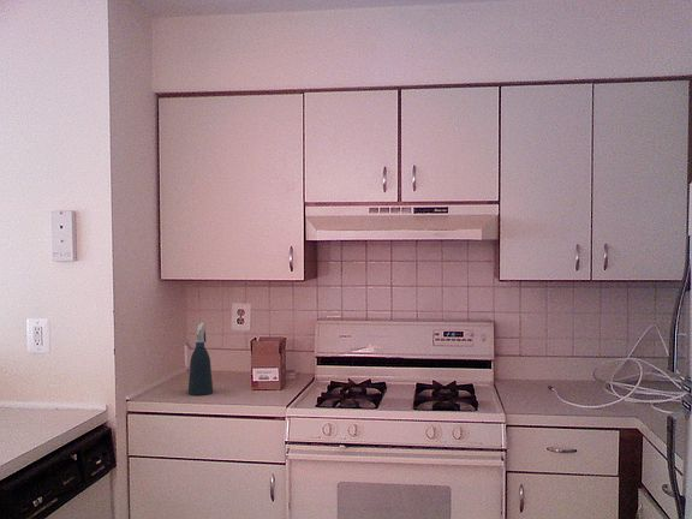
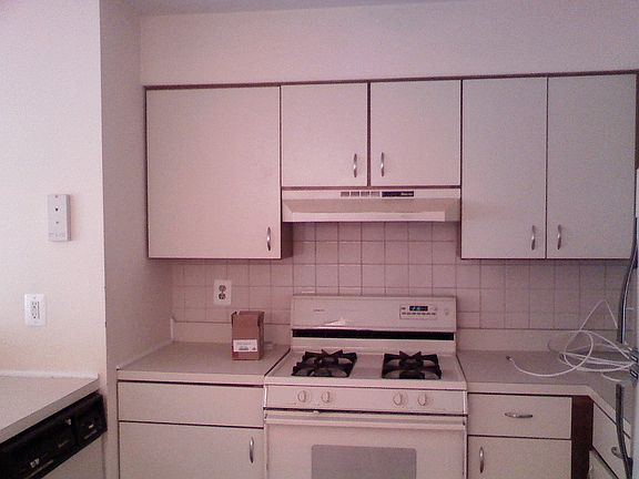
- spray bottle [187,322,214,396]
